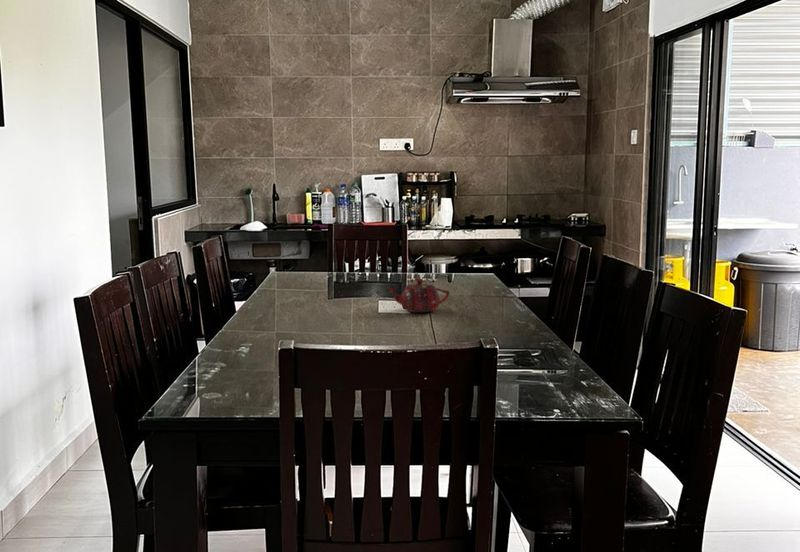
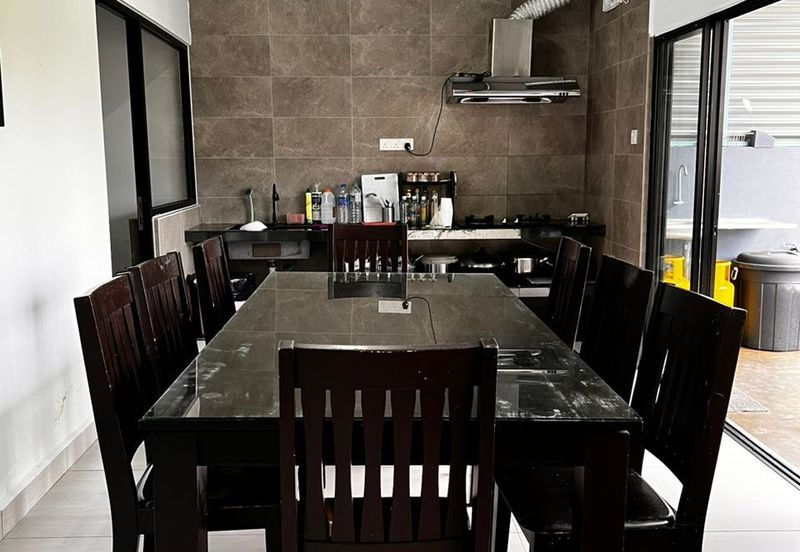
- teapot [386,277,451,313]
